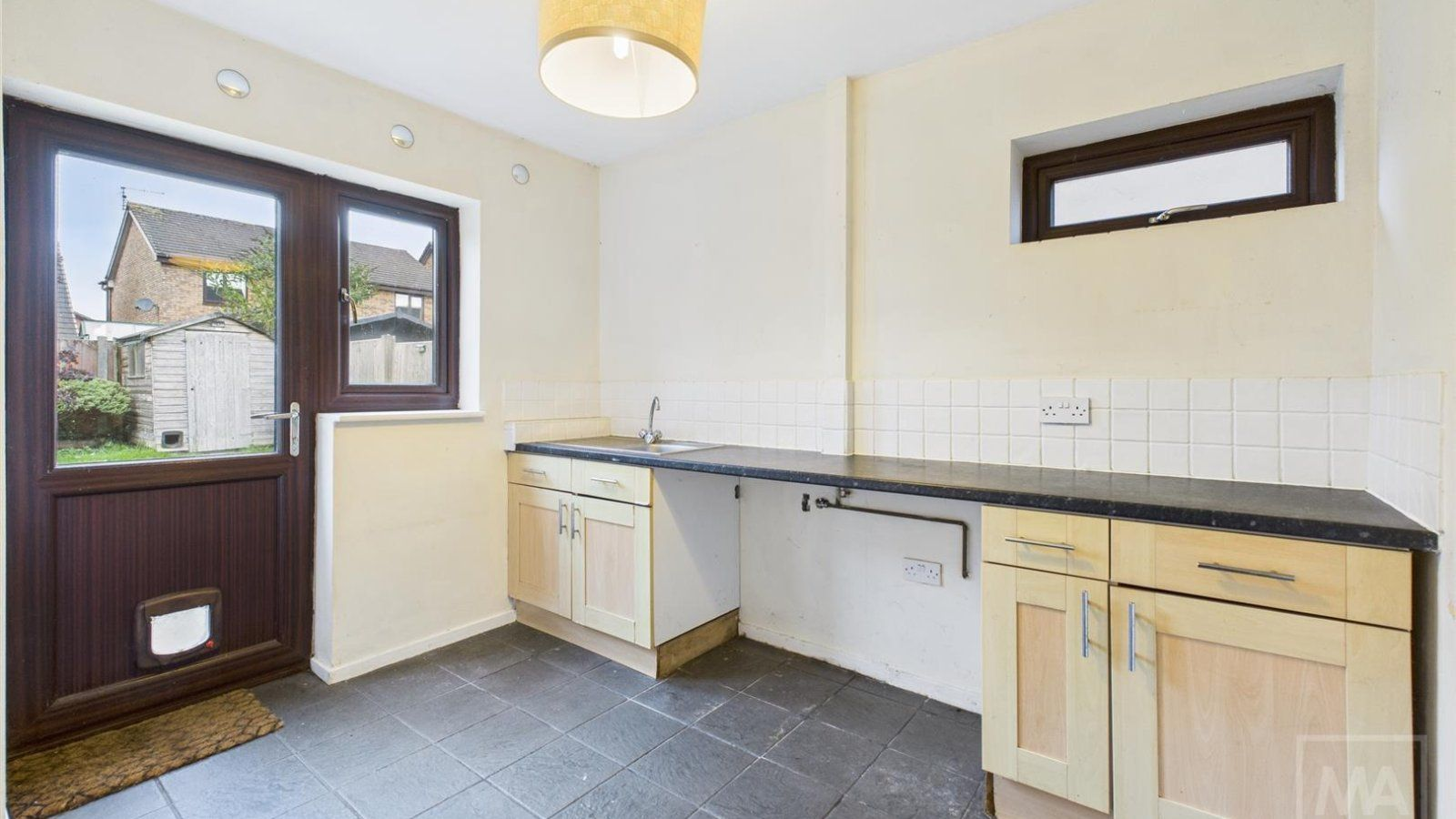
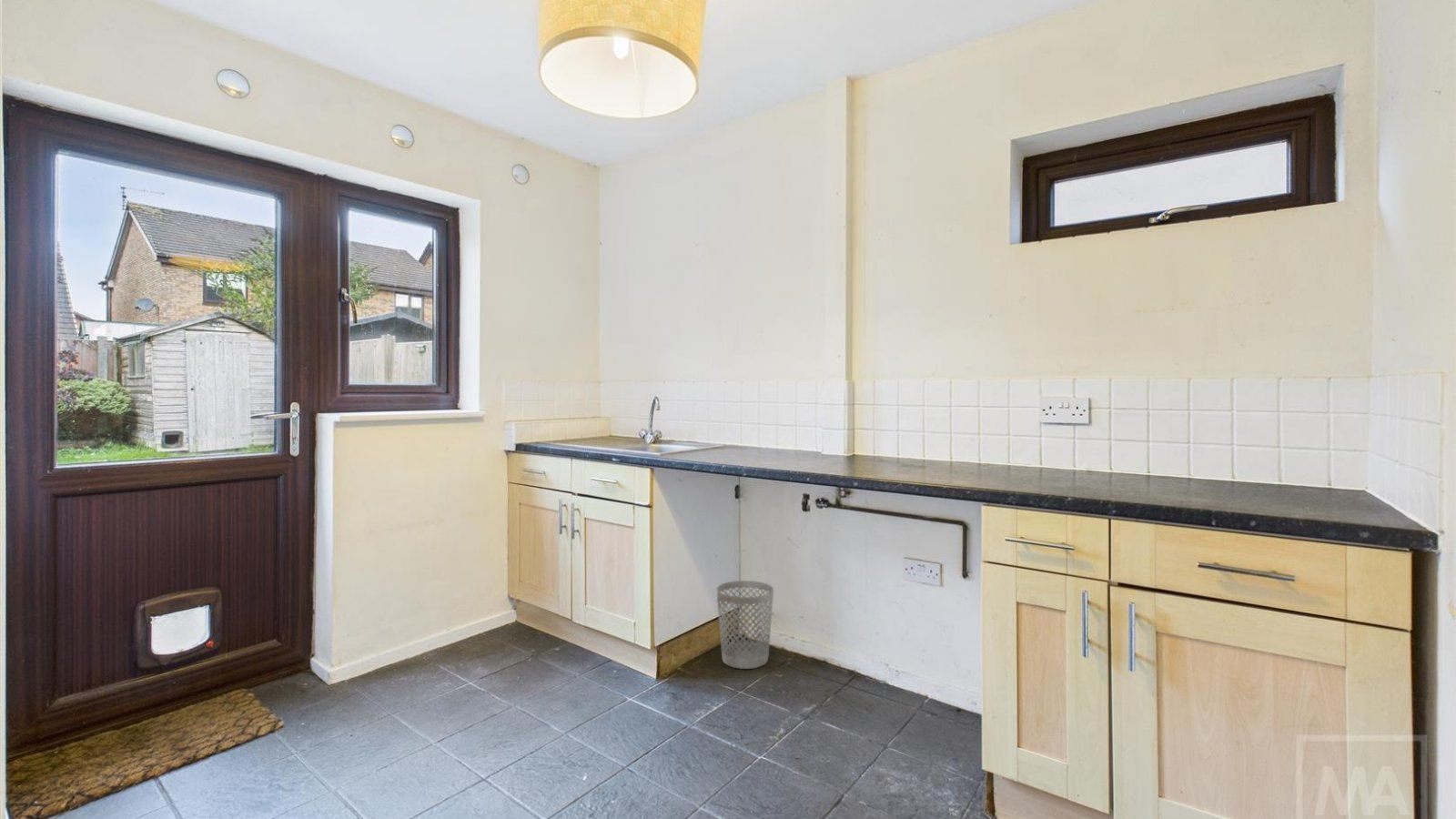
+ wastebasket [716,580,774,670]
